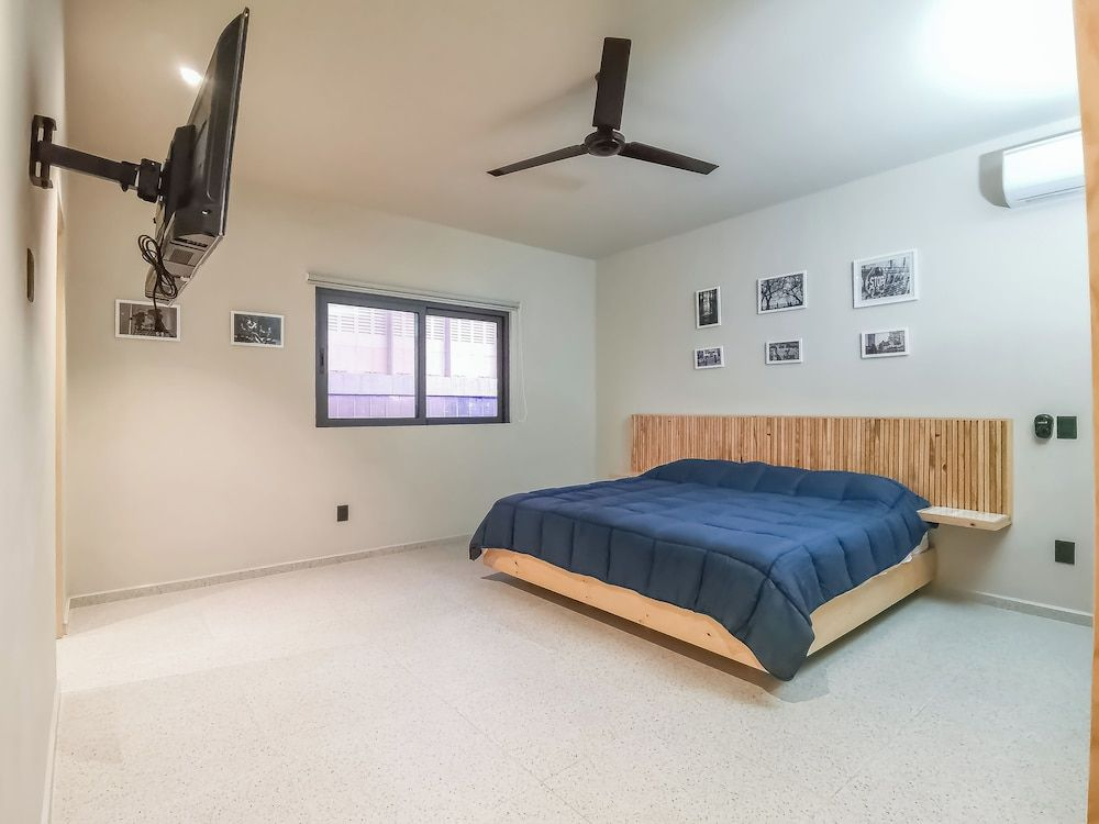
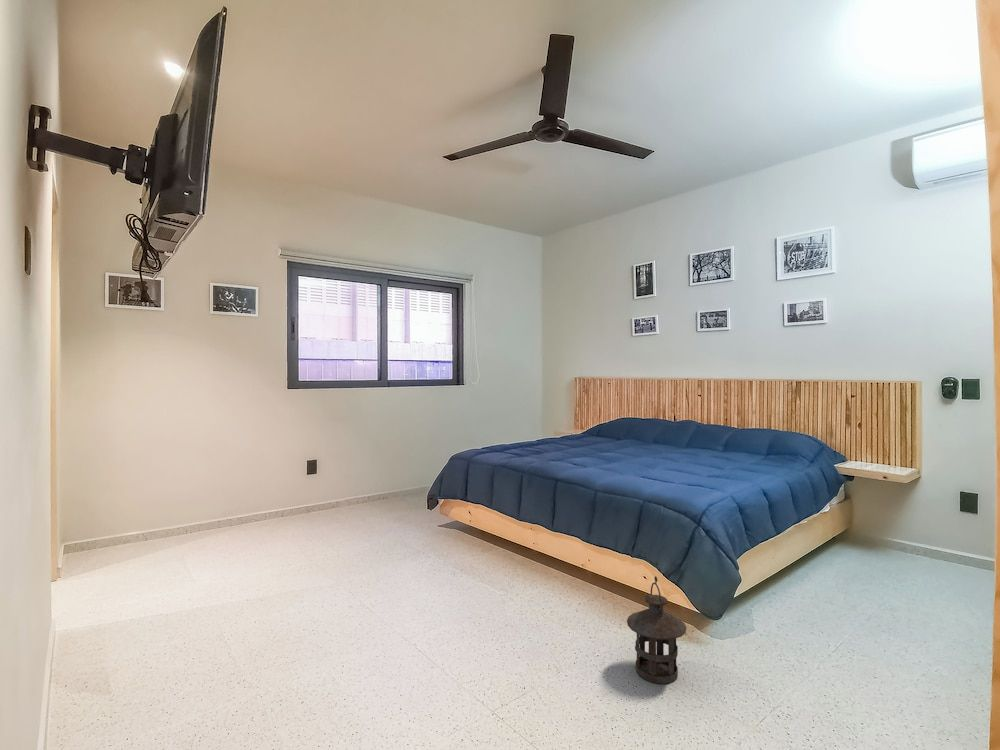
+ lantern [626,575,687,685]
